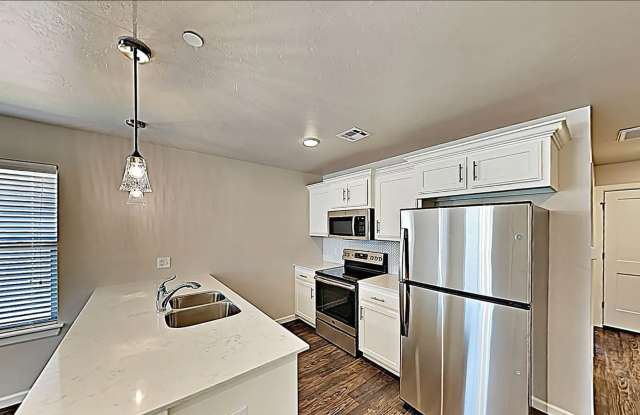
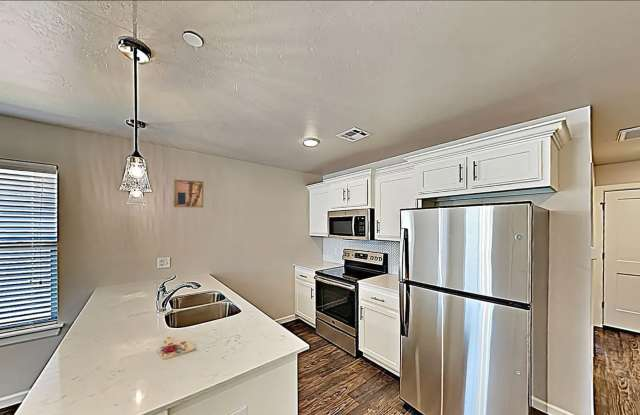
+ cutting board [156,336,196,361]
+ wall art [173,179,205,208]
